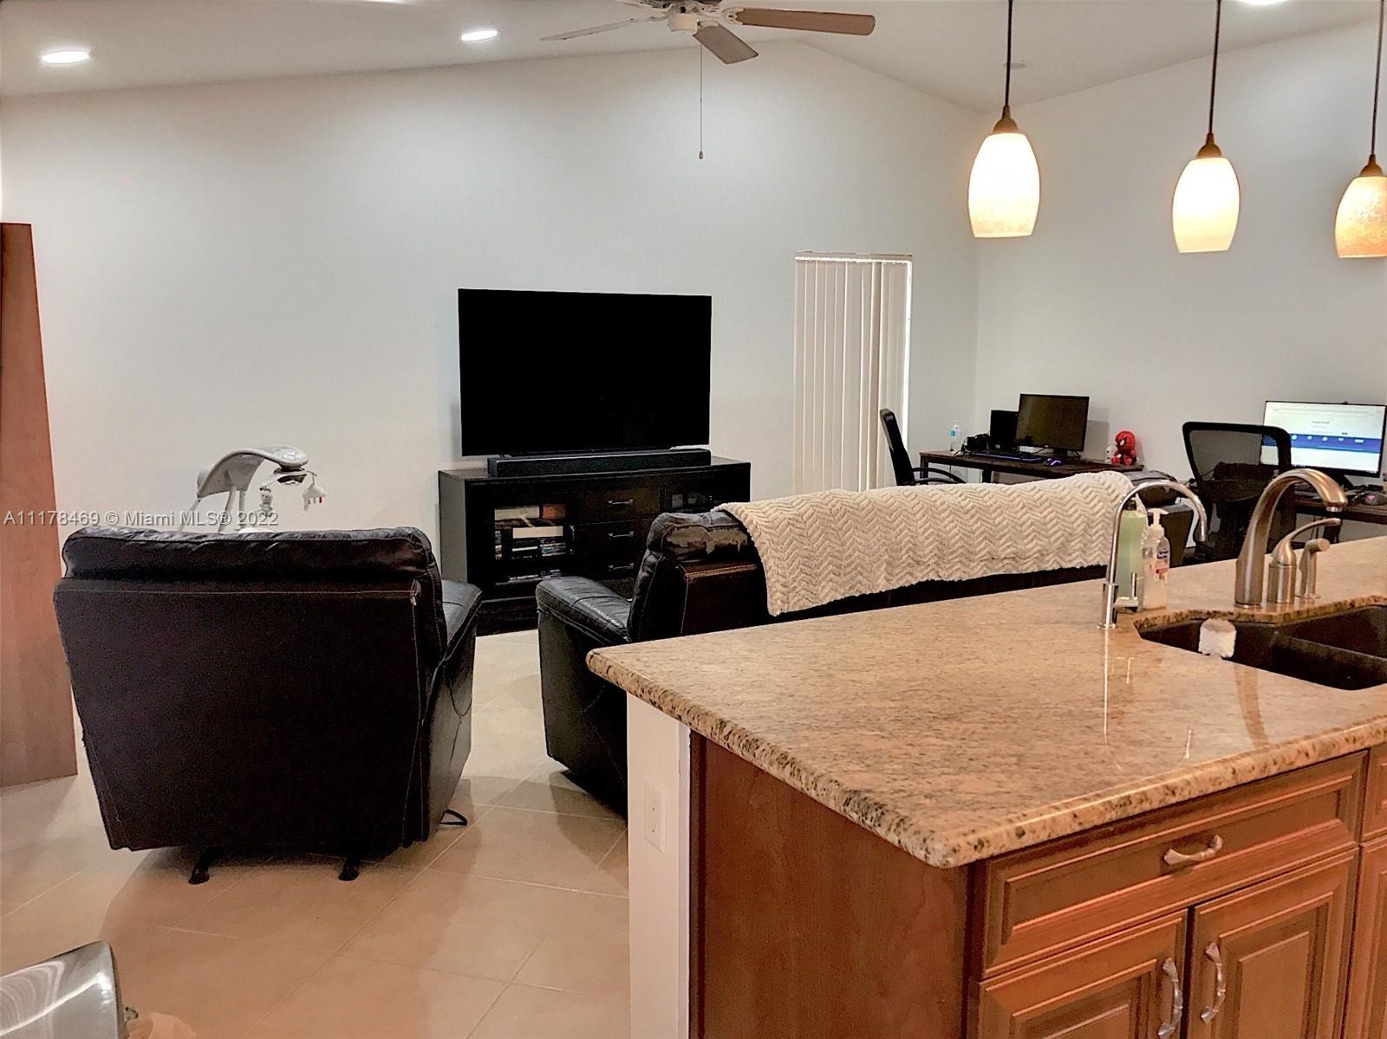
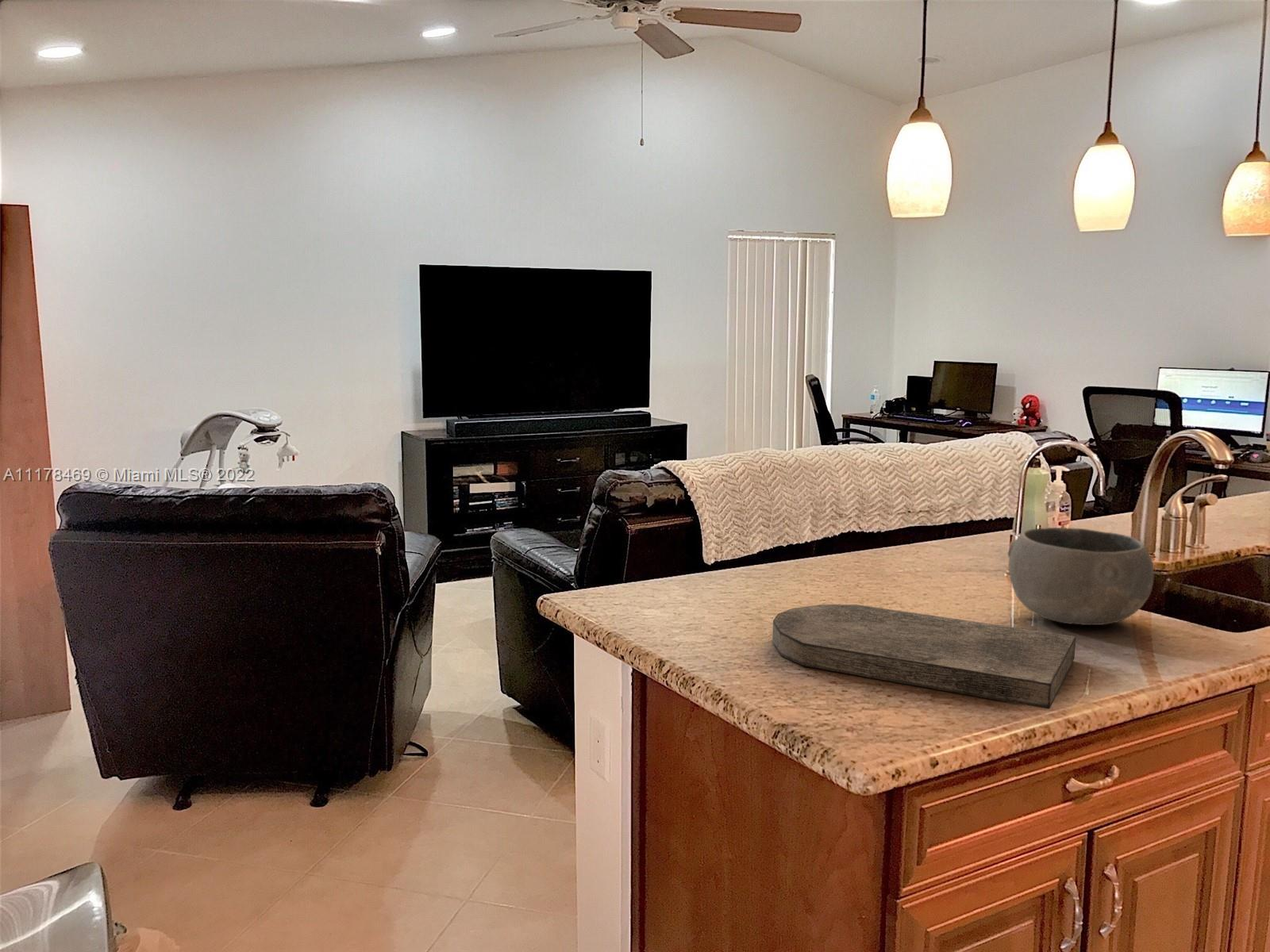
+ bowl [1007,527,1155,626]
+ cutting board [772,604,1076,709]
